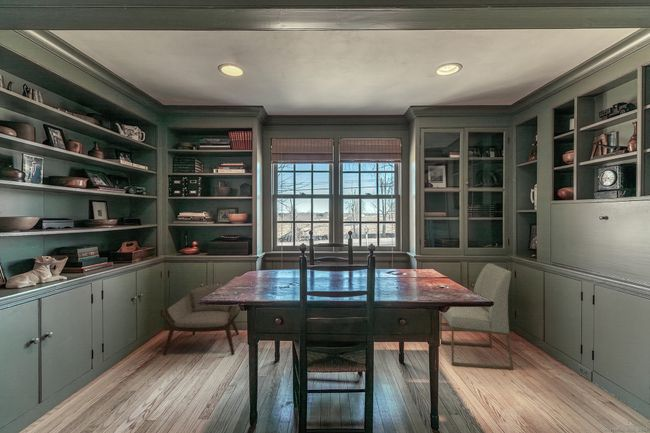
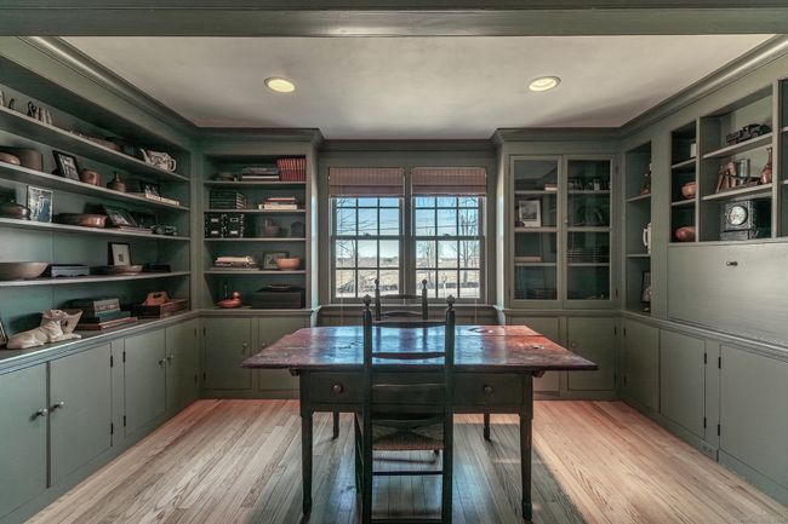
- chair [160,283,241,356]
- chair [439,262,514,371]
